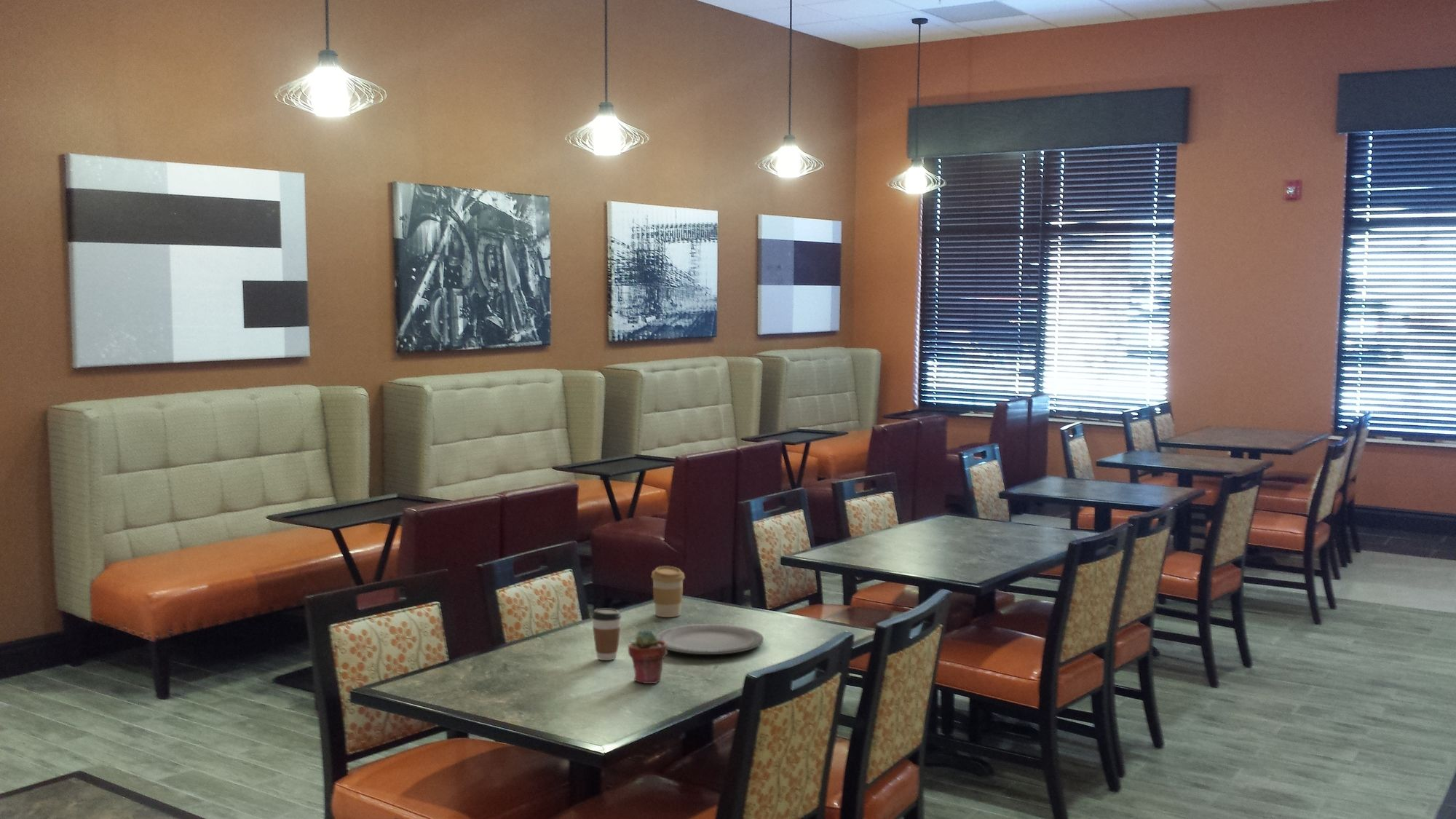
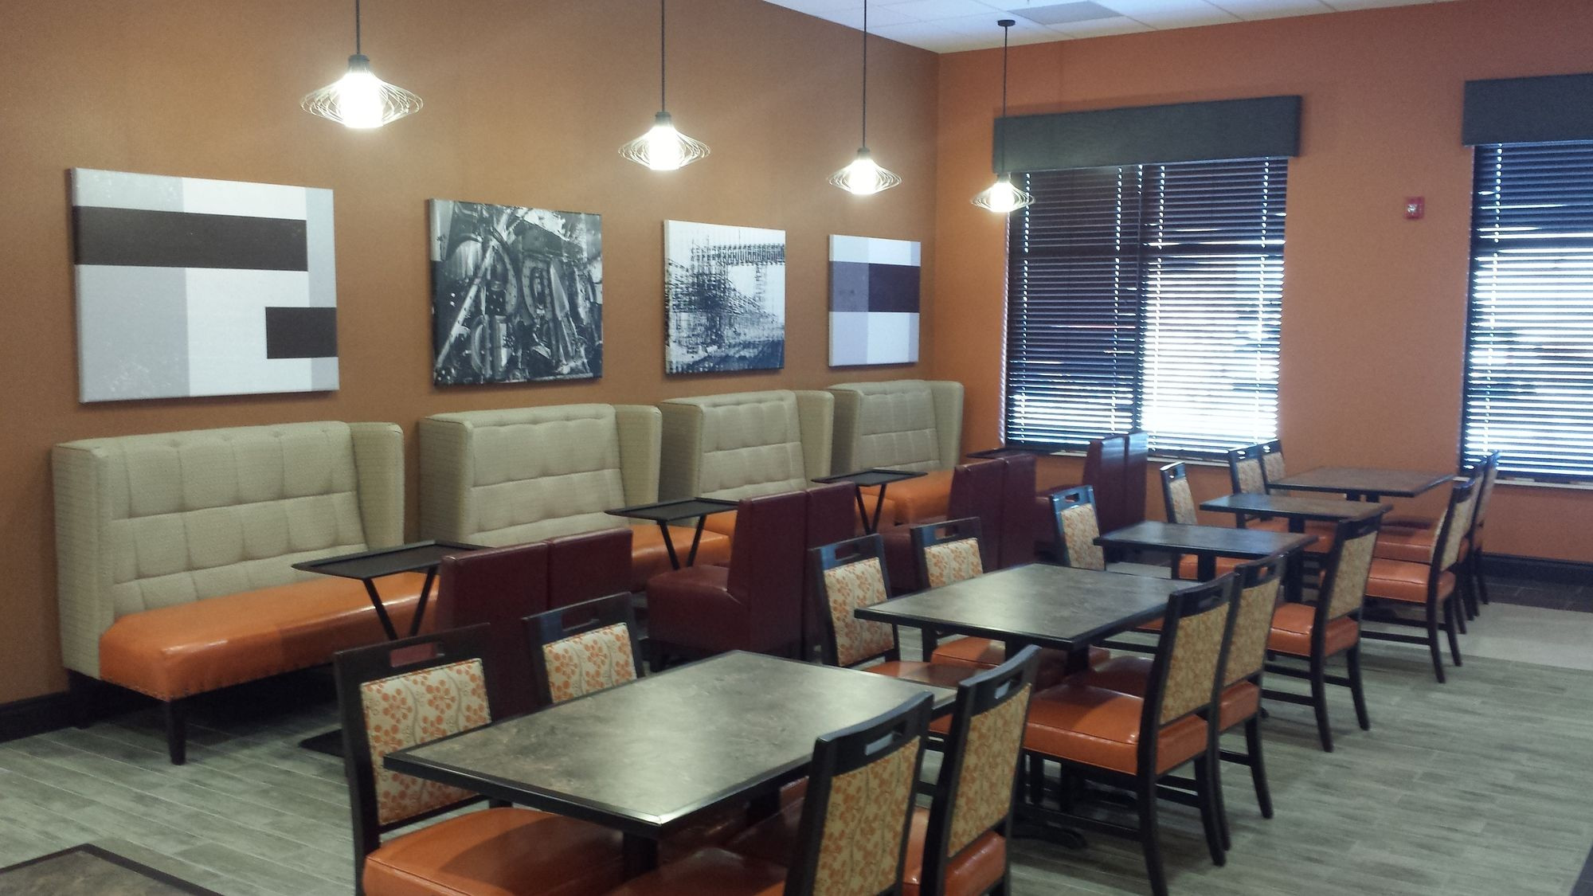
- potted succulent [628,629,668,684]
- coffee cup [651,566,686,618]
- coffee cup [591,608,622,661]
- plate [654,623,764,655]
